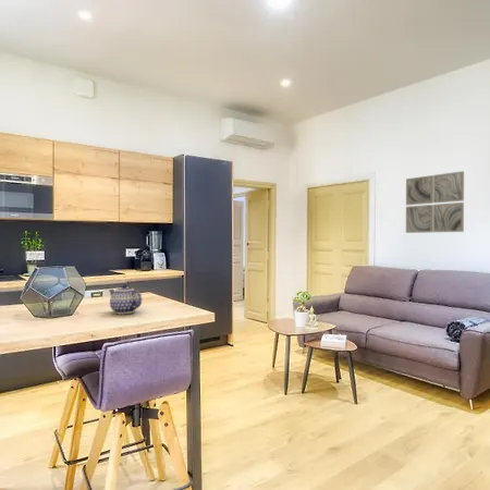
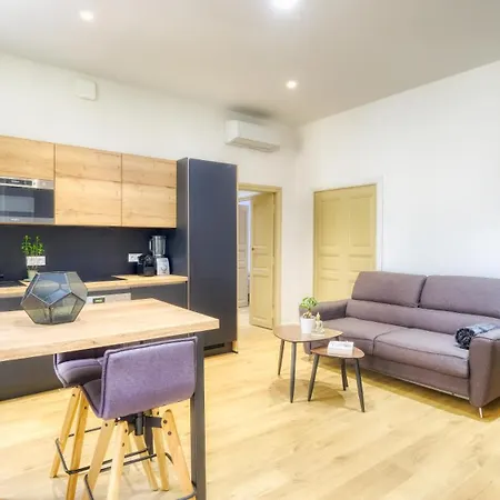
- wall art [405,170,465,234]
- teapot [108,283,143,315]
